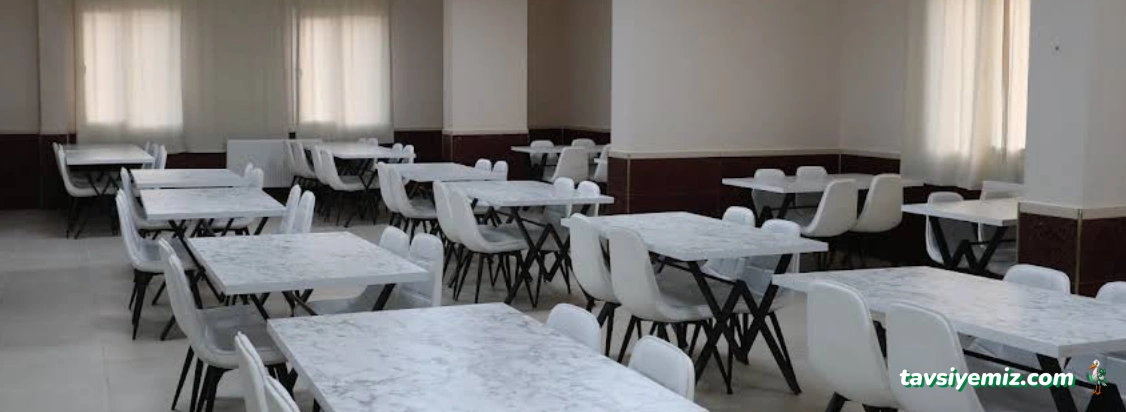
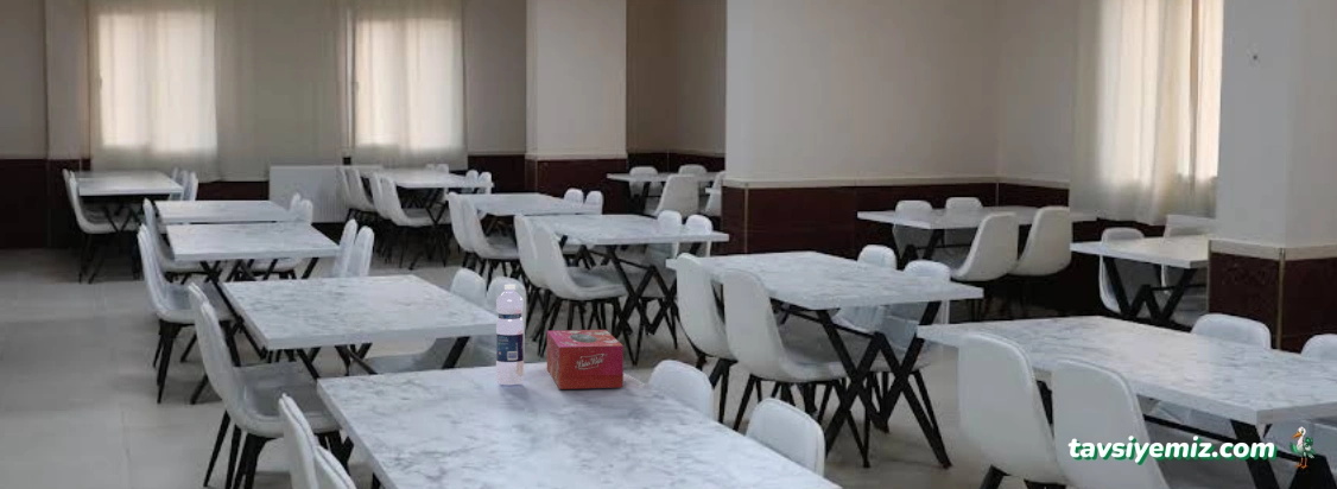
+ water bottle [495,284,525,386]
+ tissue box [546,329,625,390]
